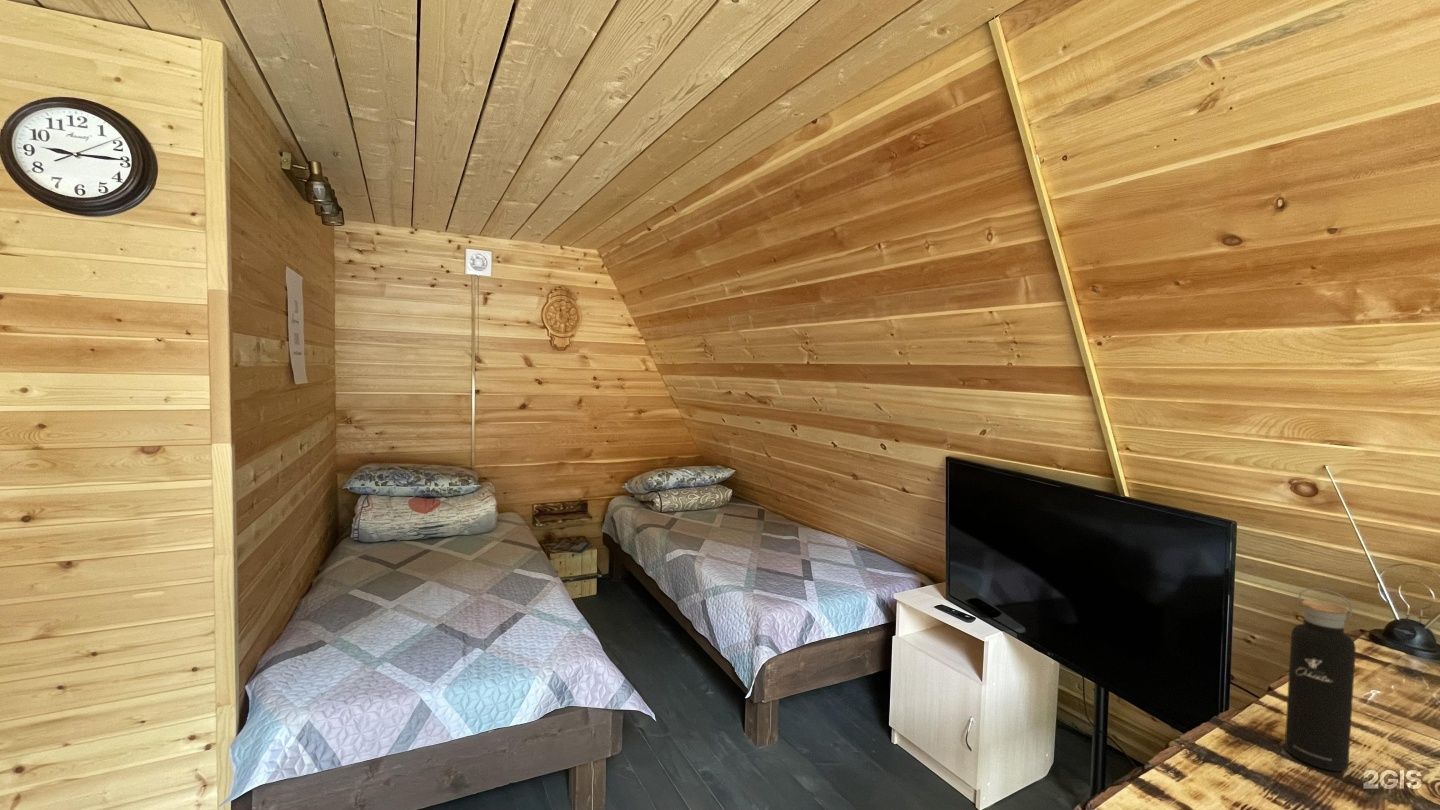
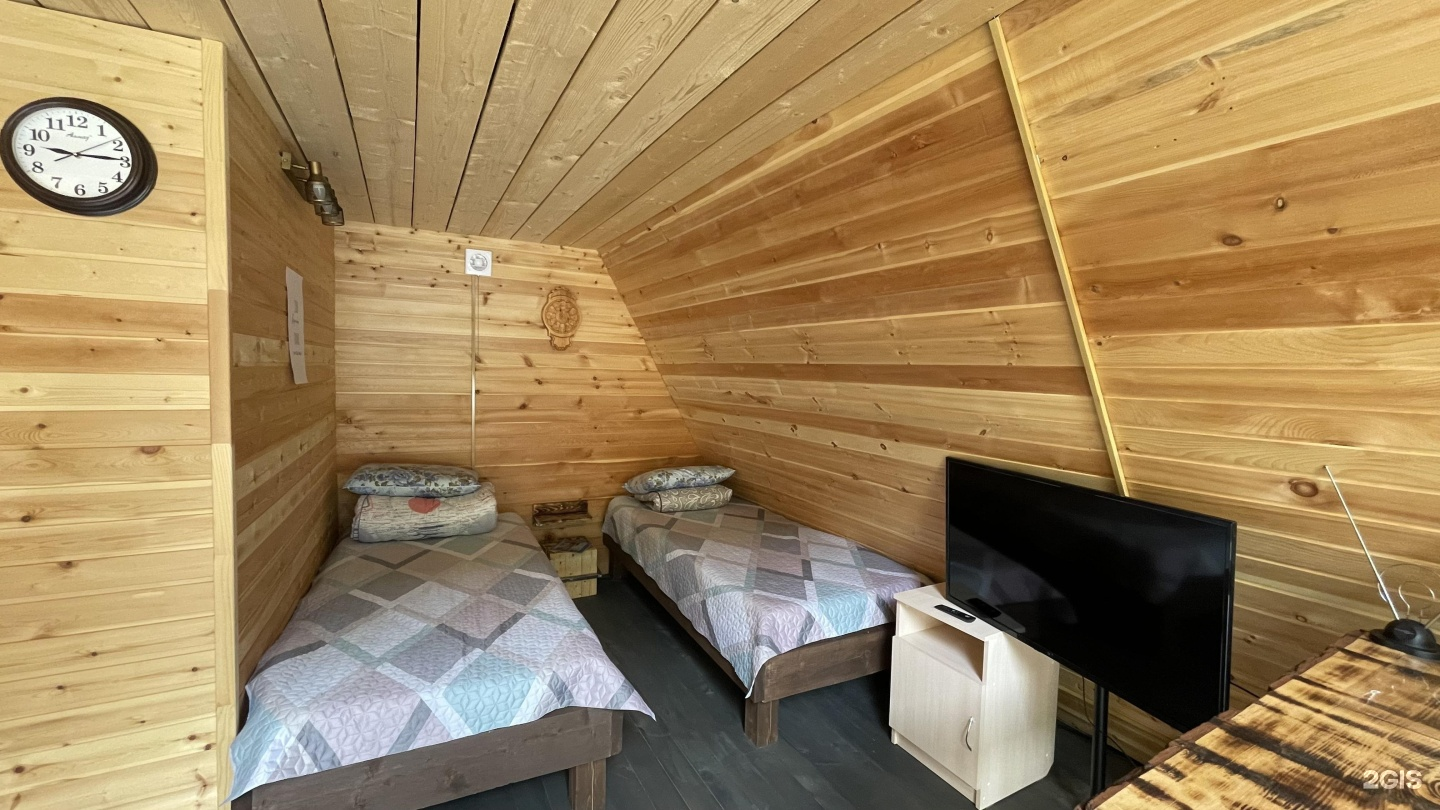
- water bottle [1284,587,1357,772]
